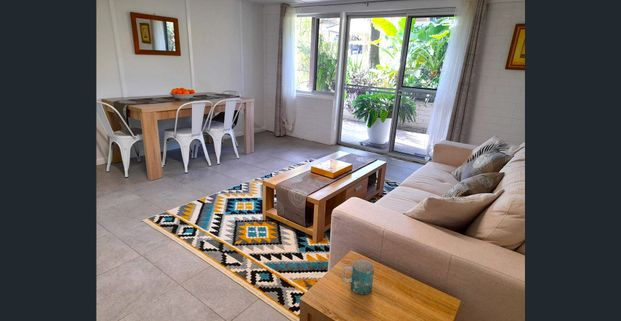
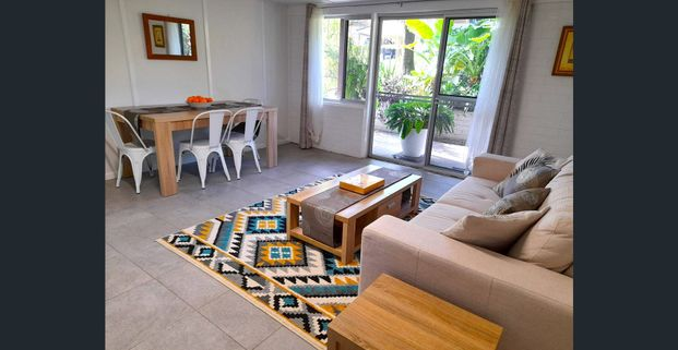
- mug [341,259,375,296]
